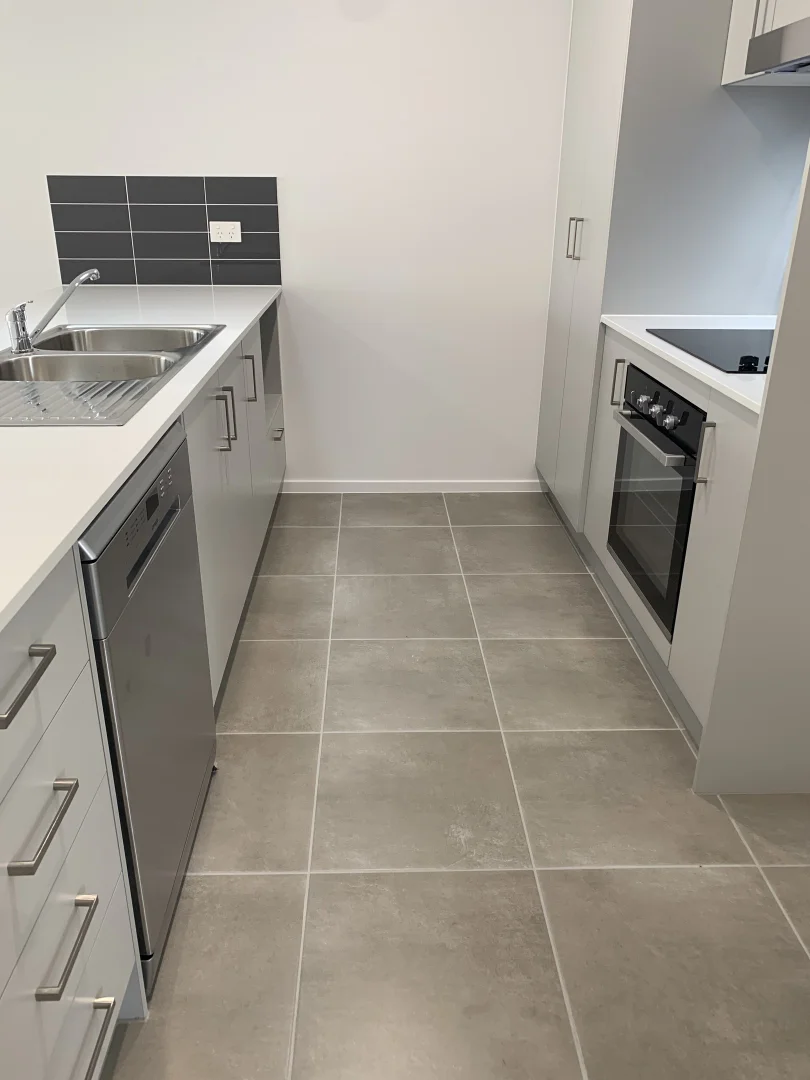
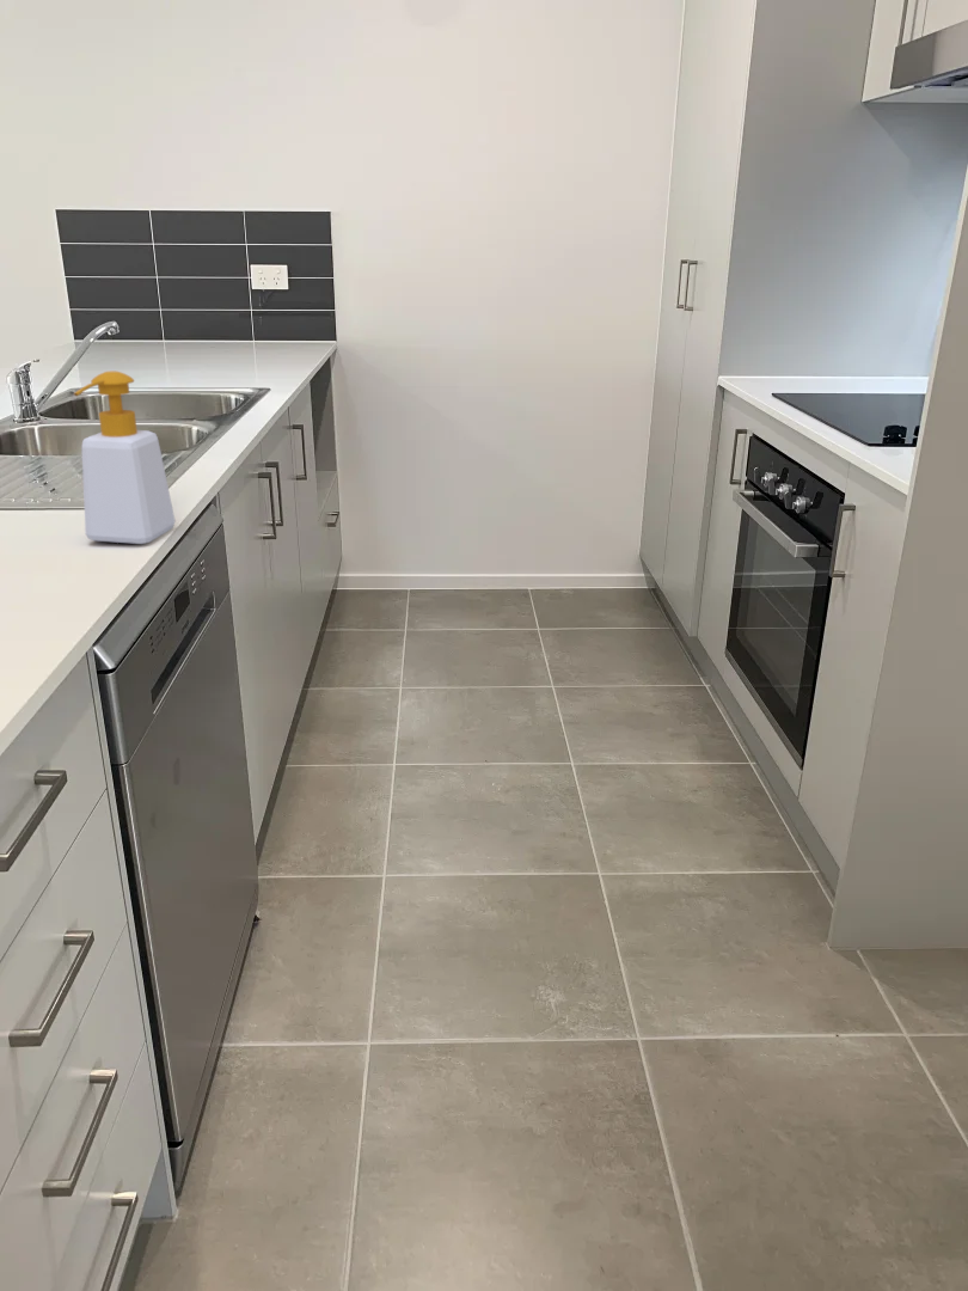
+ soap bottle [73,371,177,545]
